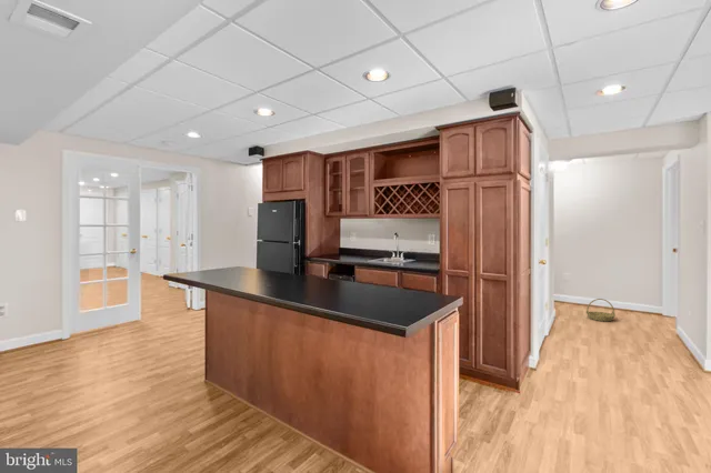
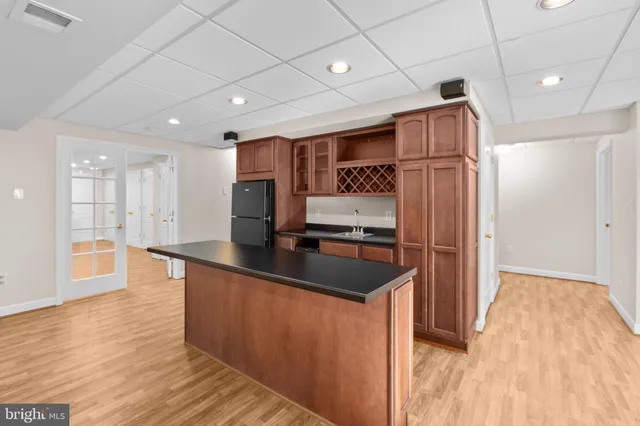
- basket [585,298,617,322]
